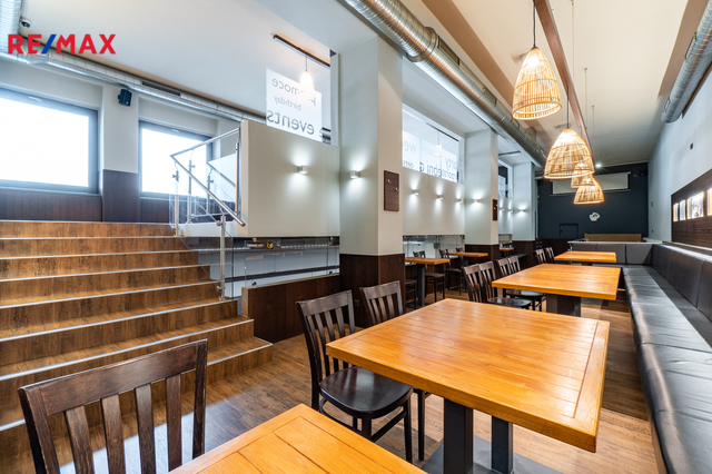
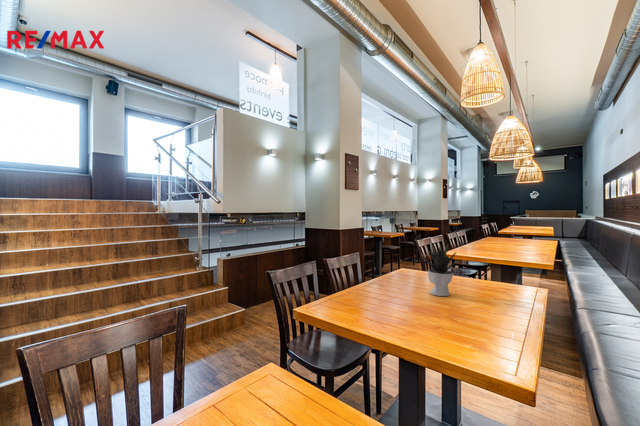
+ potted plant [420,243,460,297]
